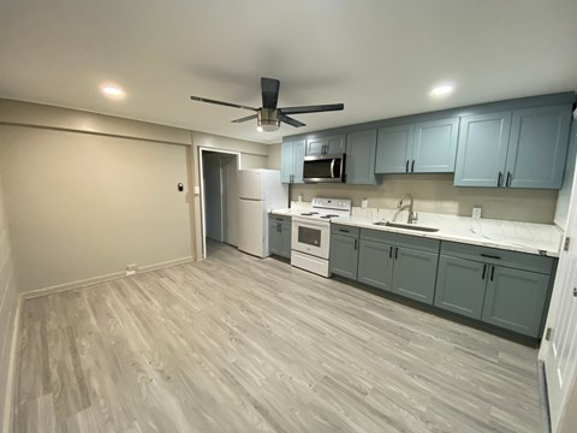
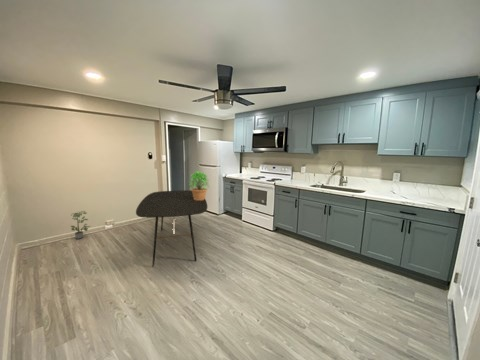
+ potted plant [189,170,211,200]
+ dining table [135,189,208,267]
+ potted plant [70,209,91,240]
